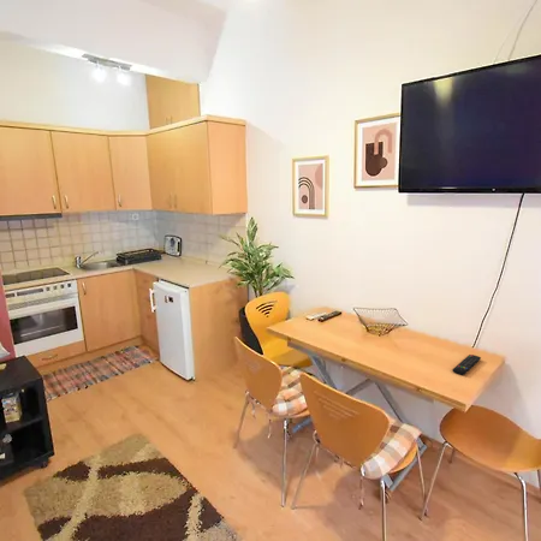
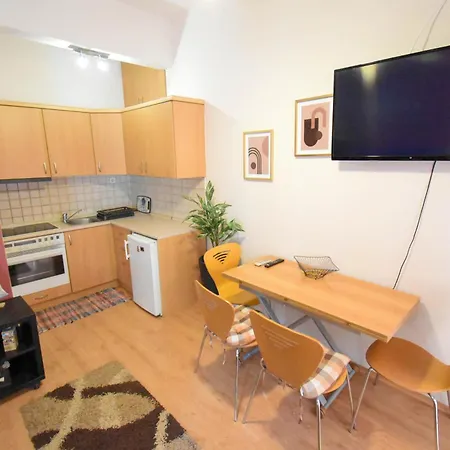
- remote control [451,353,482,376]
